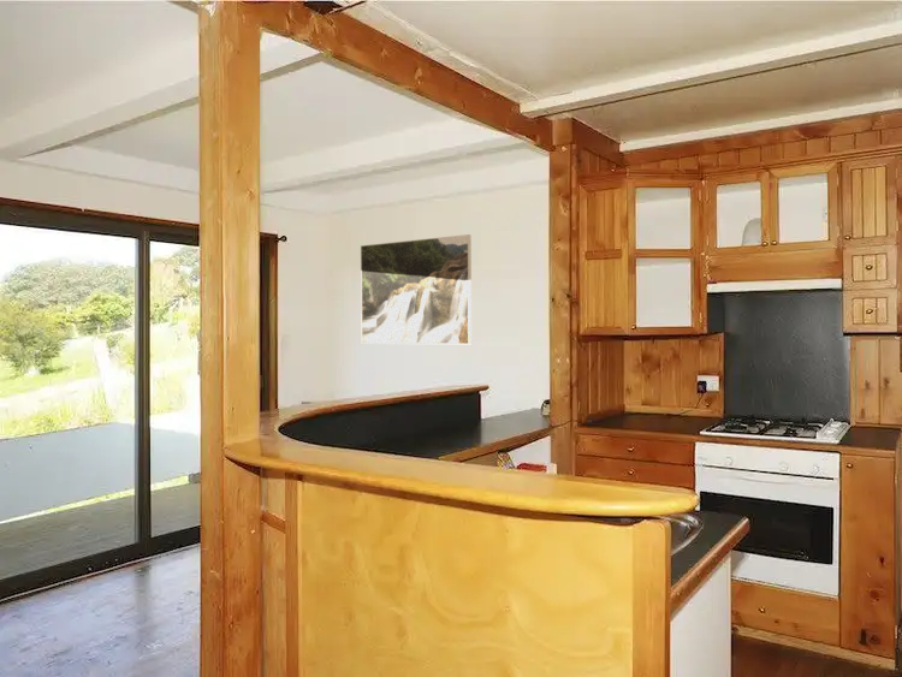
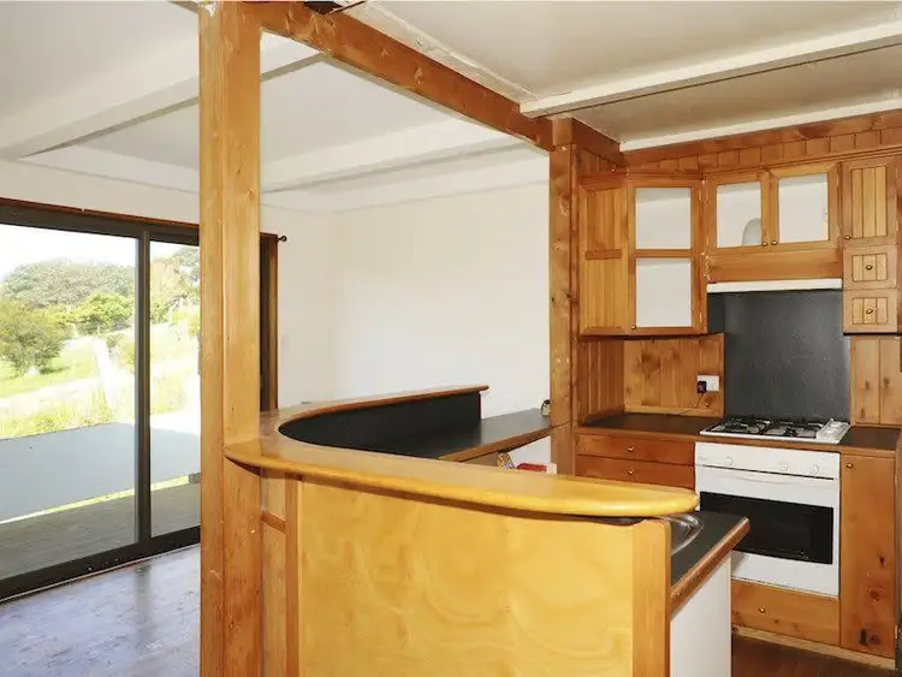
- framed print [360,233,473,345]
